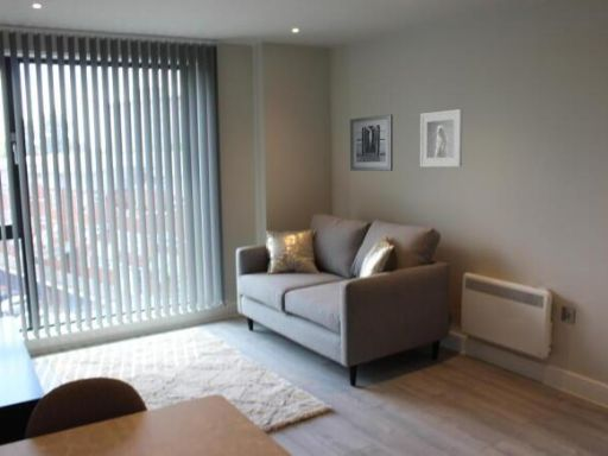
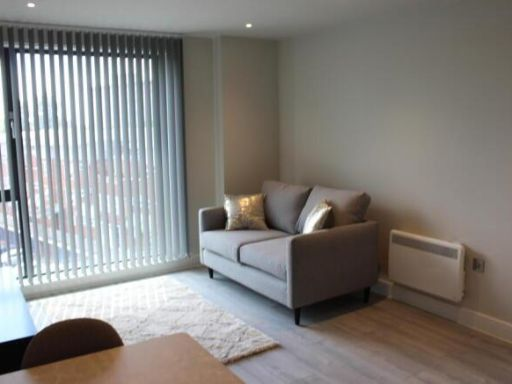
- wall art [349,113,394,172]
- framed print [419,108,464,167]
